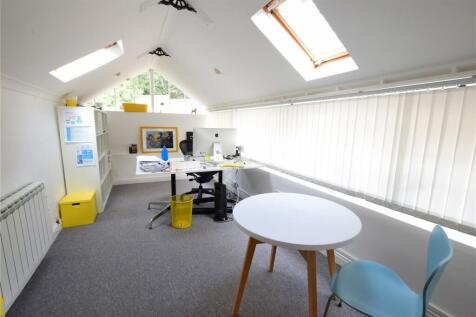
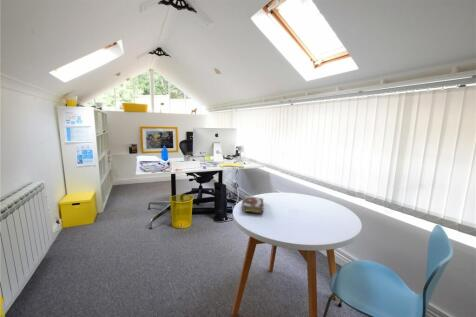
+ book [241,195,265,214]
